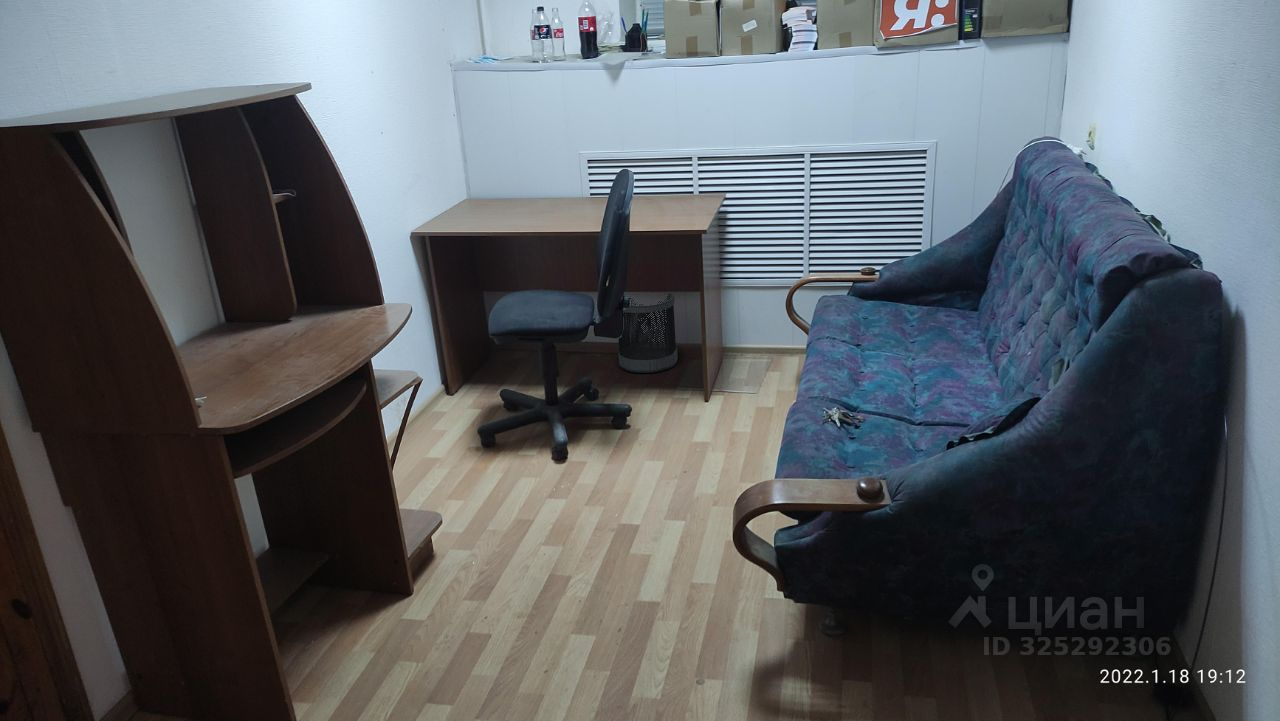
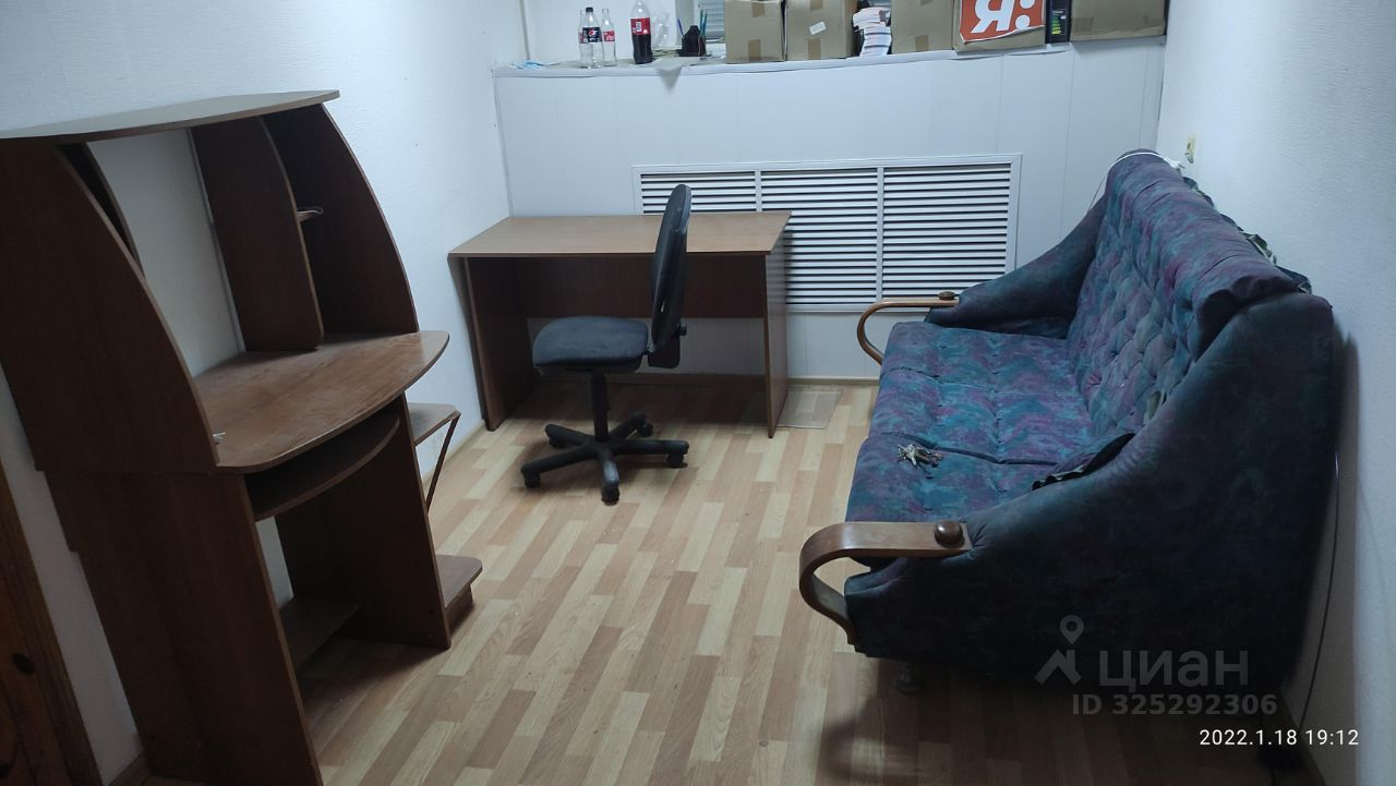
- wastebasket [617,292,679,374]
